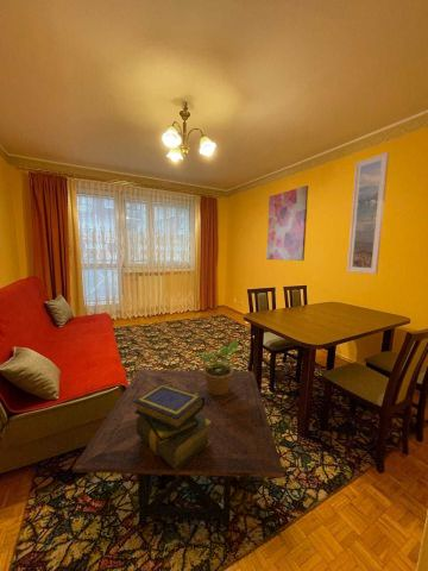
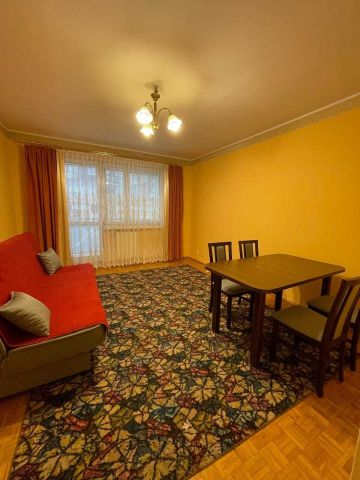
- wall art [265,184,309,262]
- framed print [346,151,390,275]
- potted plant [197,340,239,395]
- side table [71,369,285,528]
- stack of books [134,384,212,470]
